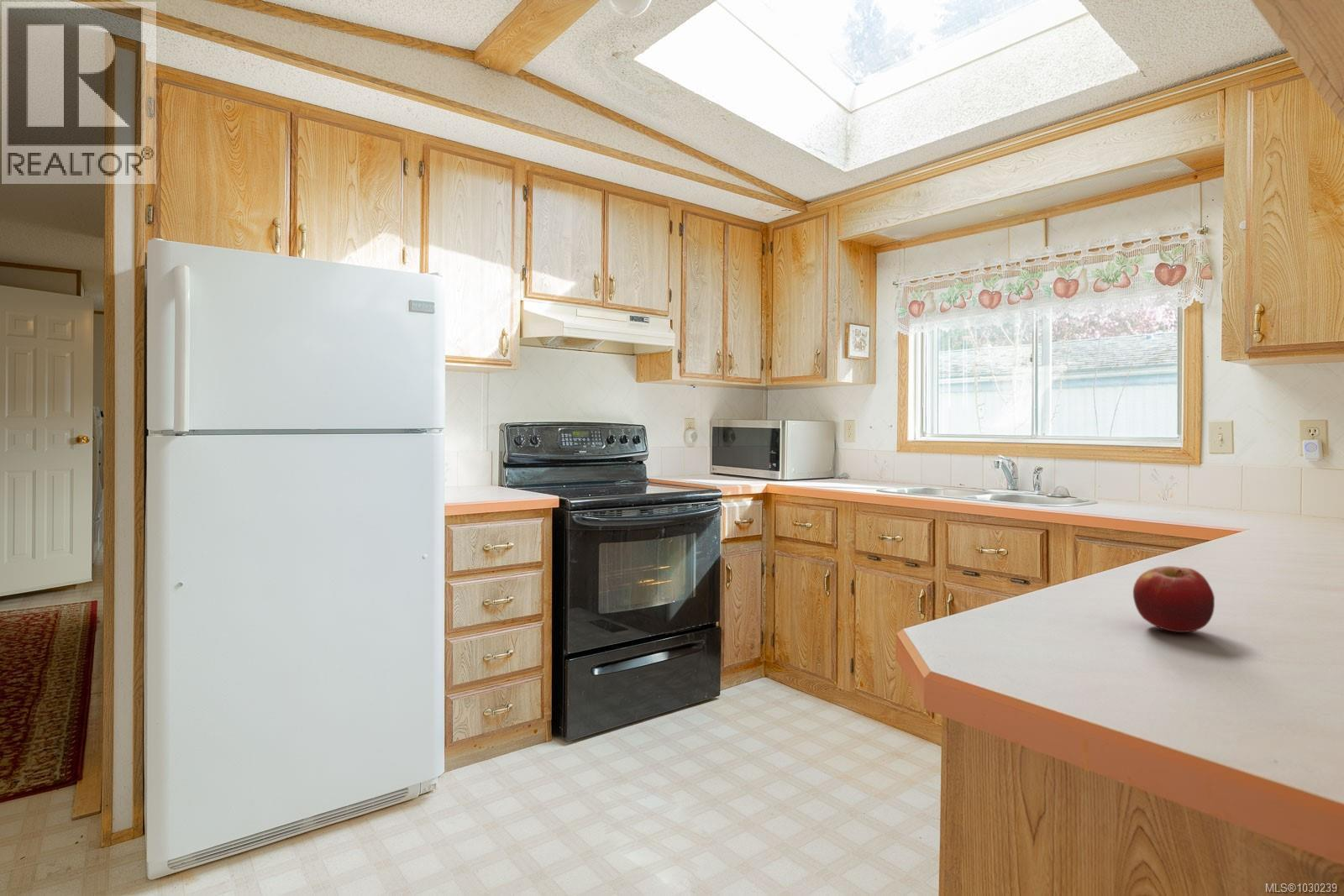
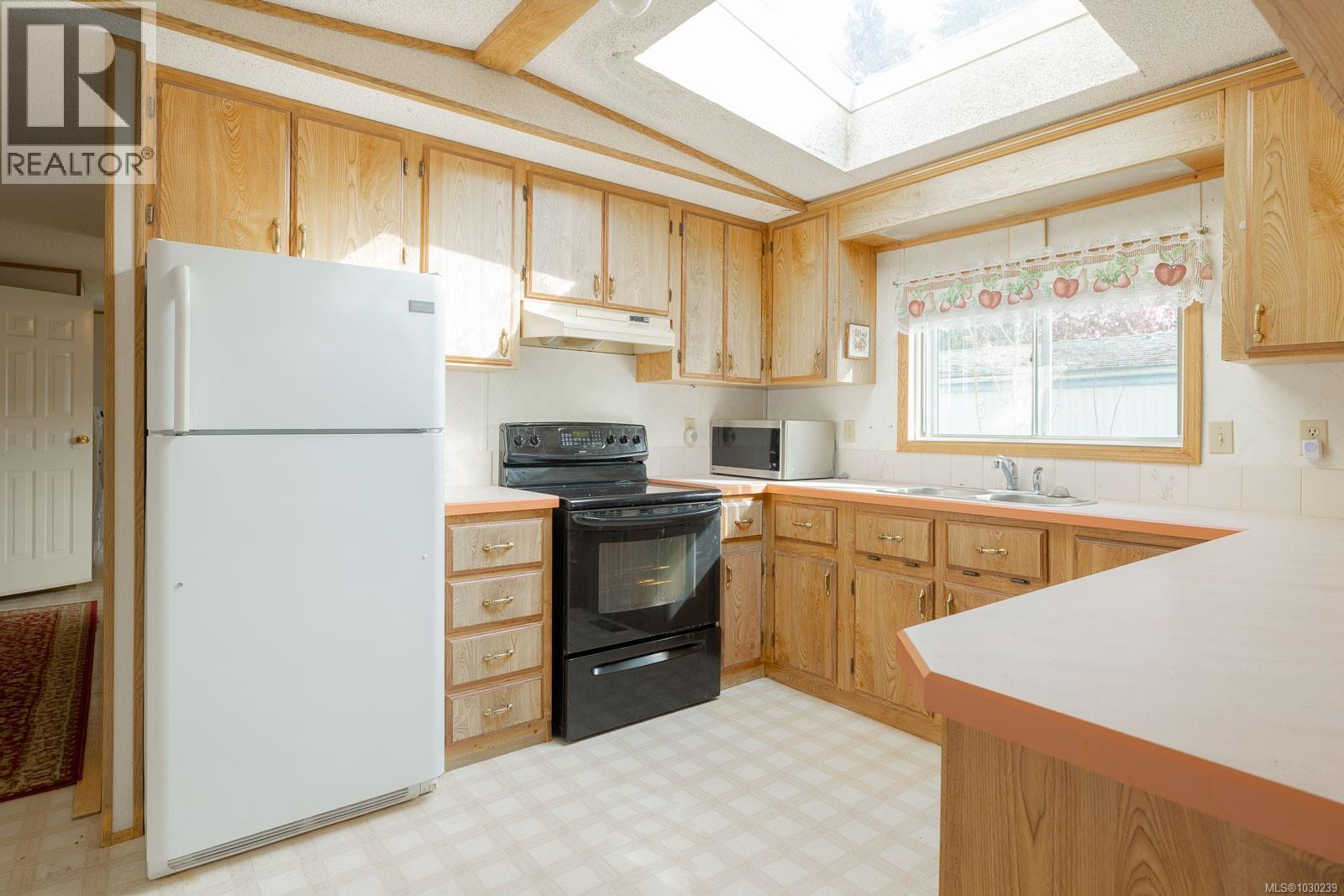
- fruit [1132,565,1215,633]
